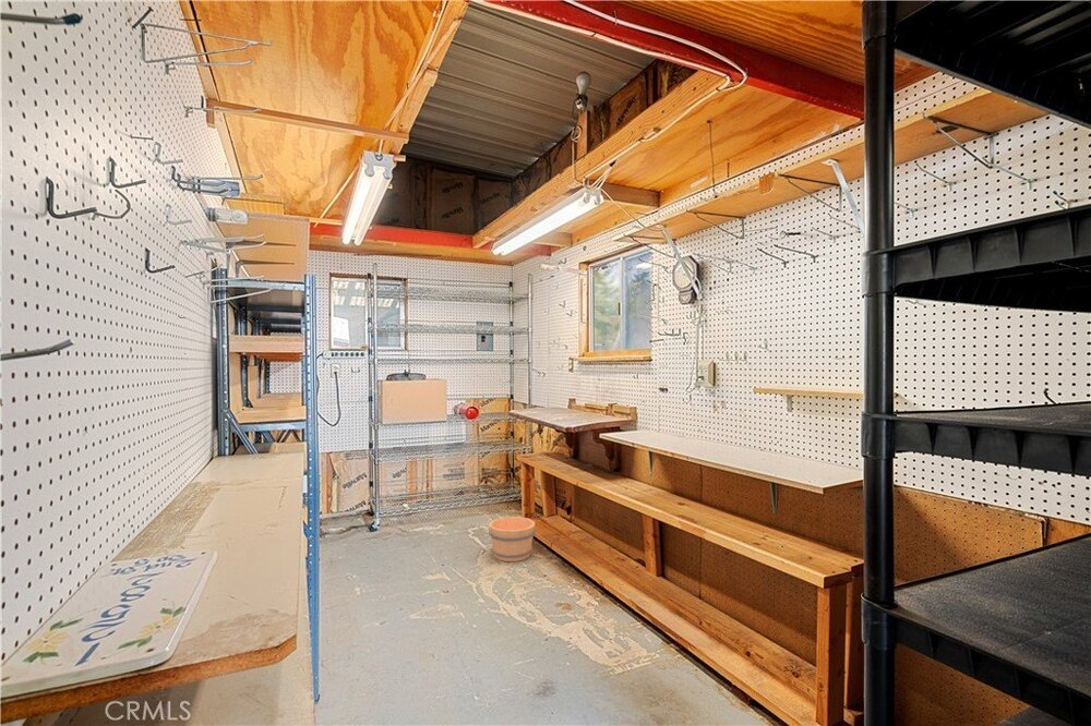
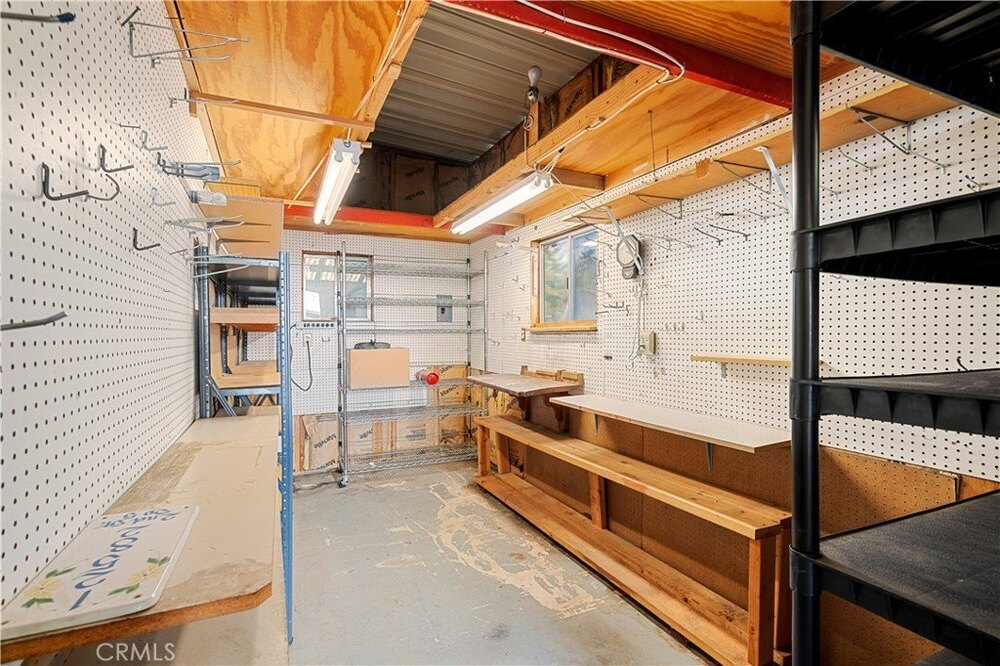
- bucket [488,516,537,562]
